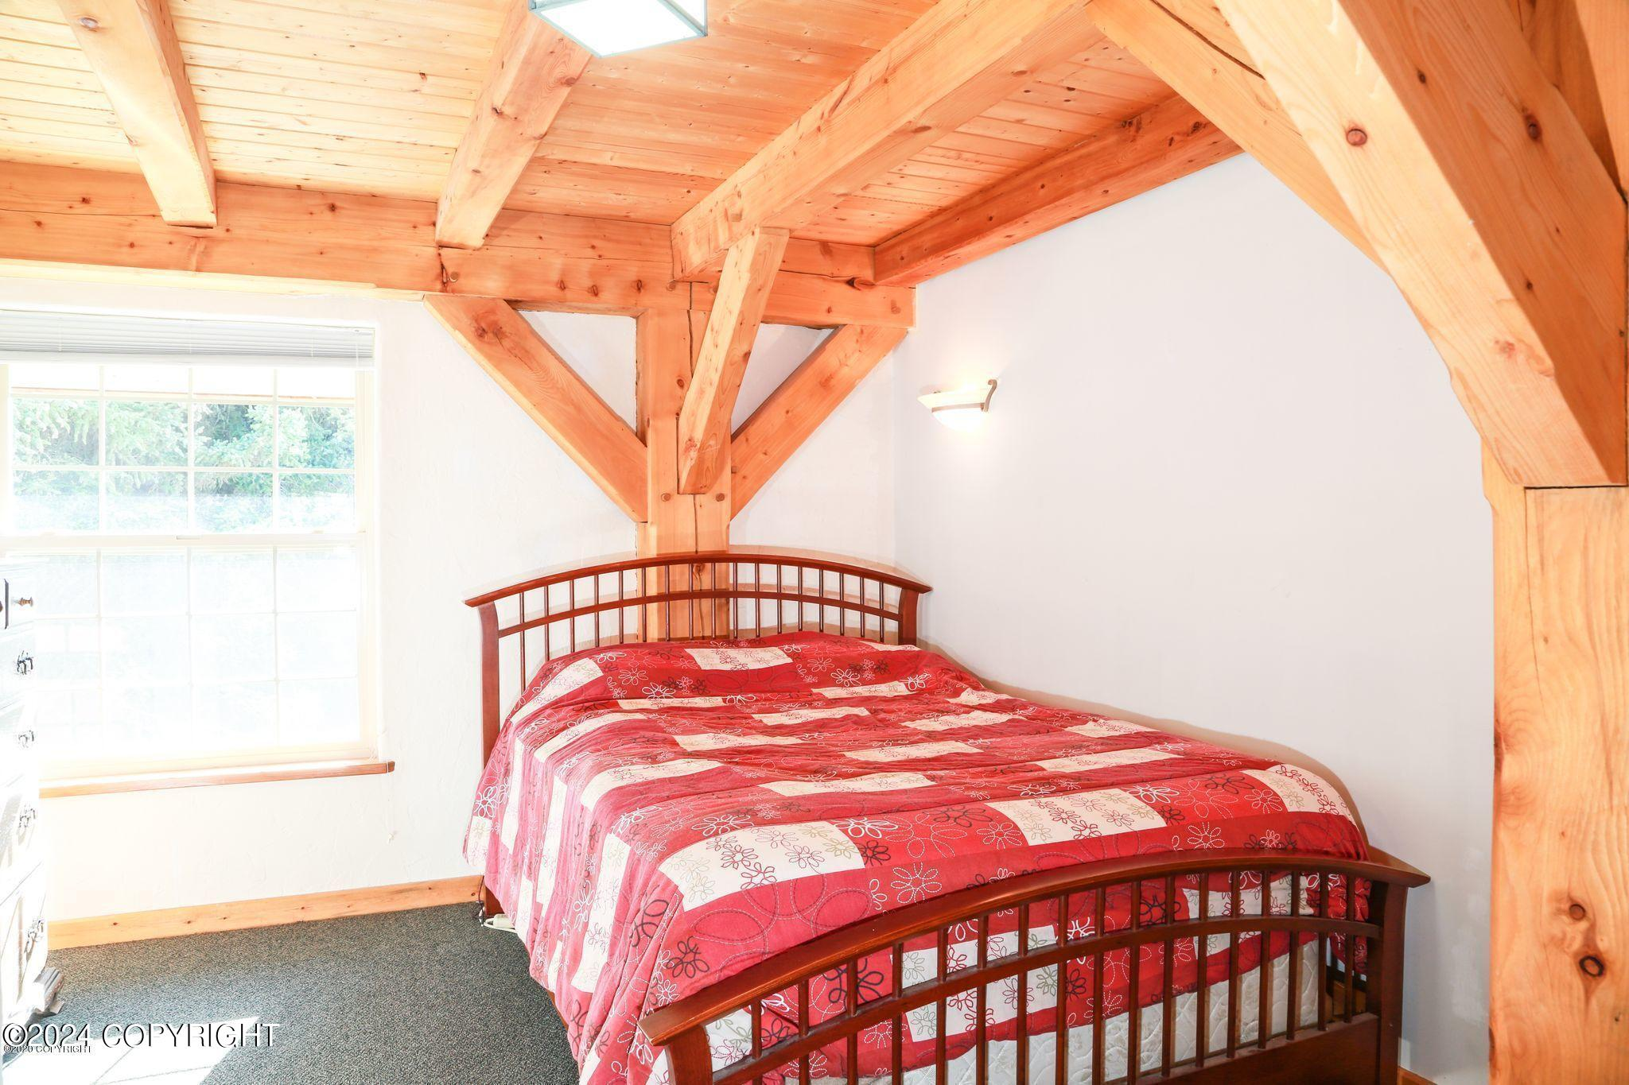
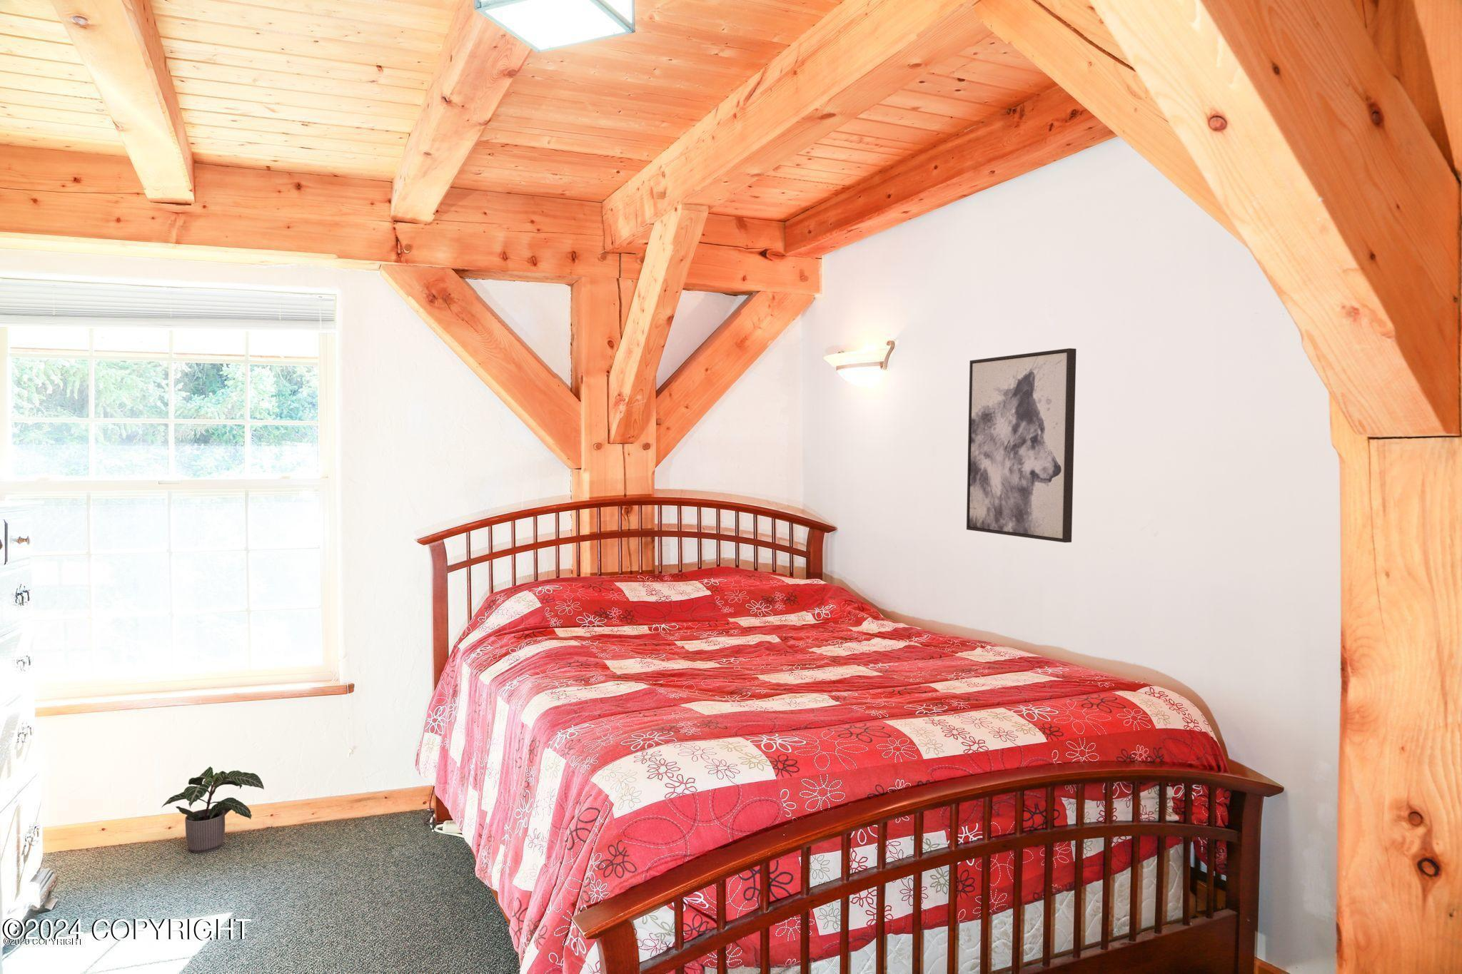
+ potted plant [161,765,265,853]
+ wall art [966,348,1076,544]
